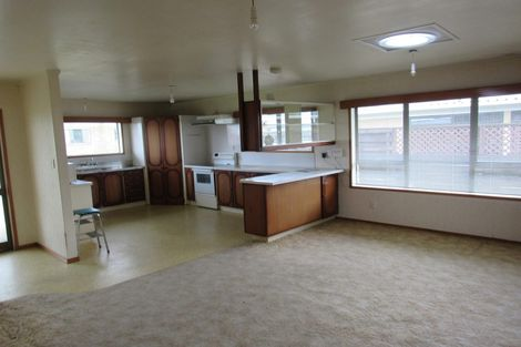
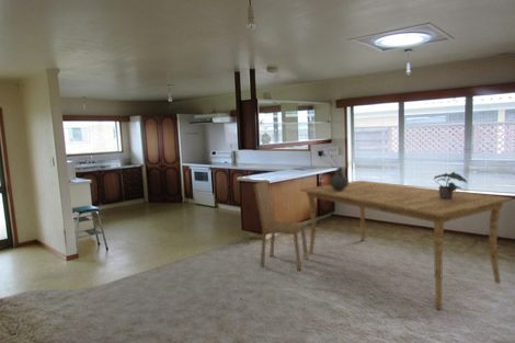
+ dining chair [252,179,309,272]
+ dining table [299,180,514,311]
+ ceramic jug [329,167,350,191]
+ potted plant [432,171,468,199]
